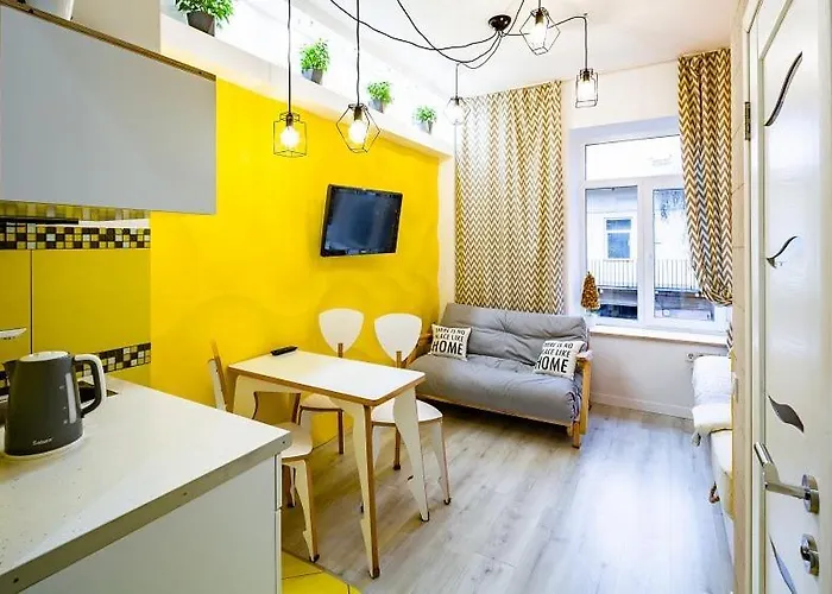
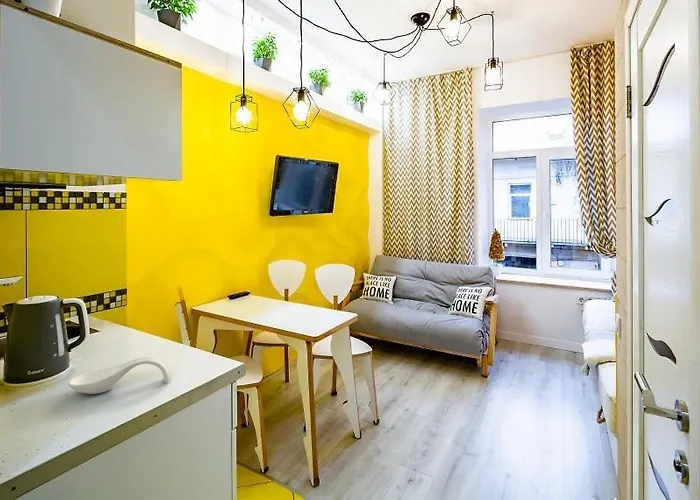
+ spoon rest [67,356,170,395]
